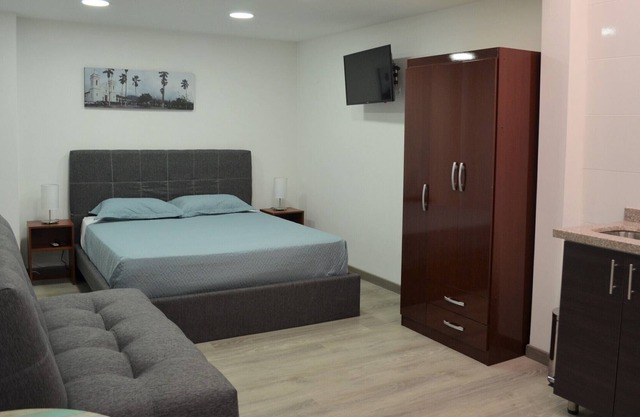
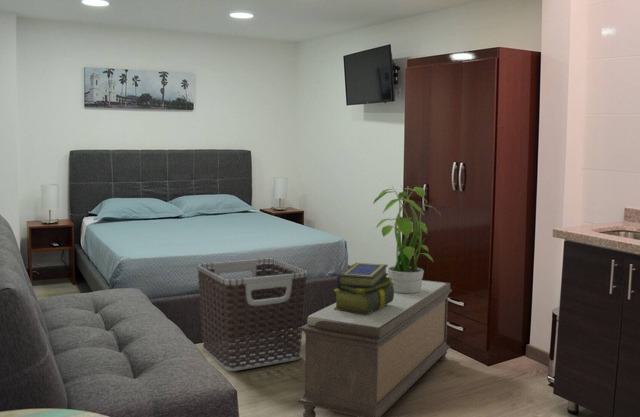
+ stack of books [333,262,394,315]
+ clothes hamper [196,257,309,372]
+ bench [298,279,453,417]
+ potted plant [371,185,442,294]
